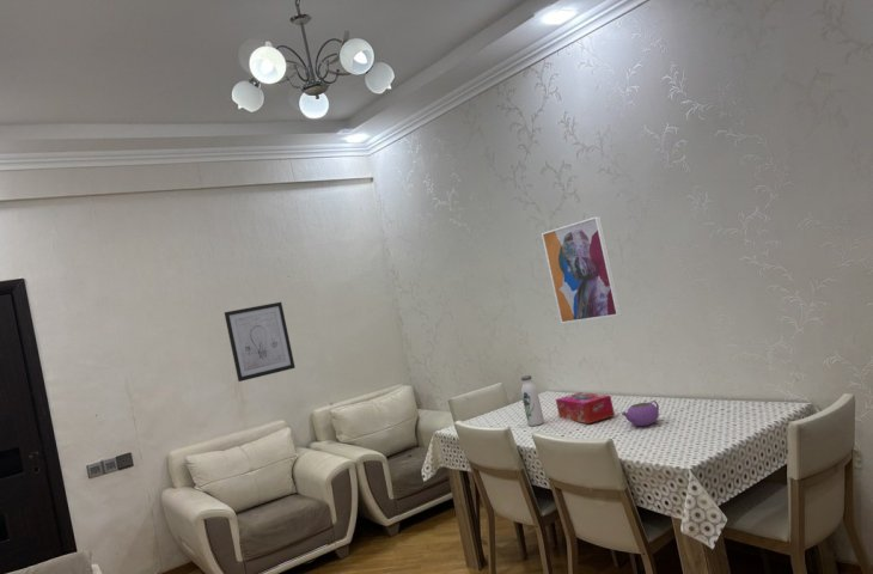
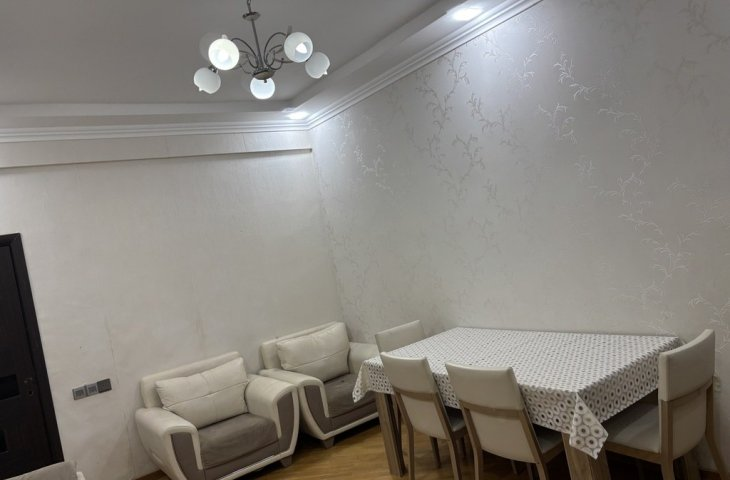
- teapot [621,399,660,428]
- tissue box [555,391,616,425]
- wall art [224,301,297,383]
- water bottle [520,374,545,427]
- wall art [541,215,622,324]
